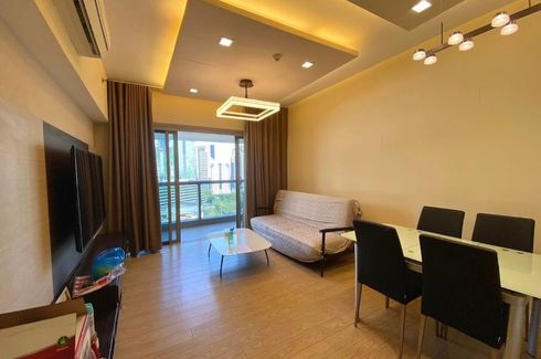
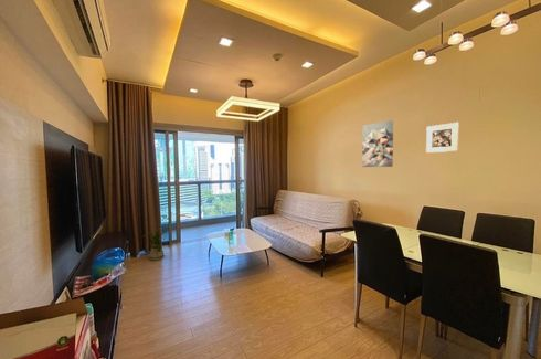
+ house plant [141,229,171,262]
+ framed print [425,122,460,154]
+ wall art [361,119,394,168]
